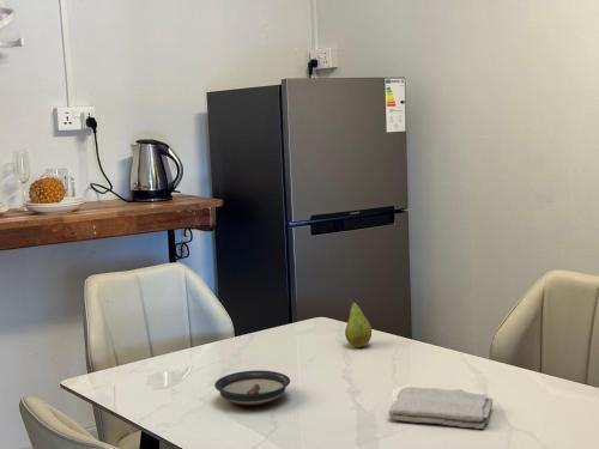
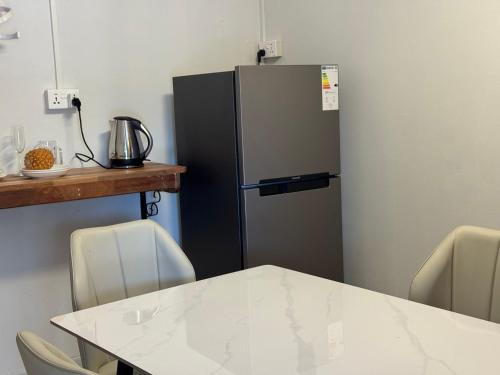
- washcloth [387,386,494,430]
- saucer [213,369,291,406]
- fruit [344,297,373,348]
